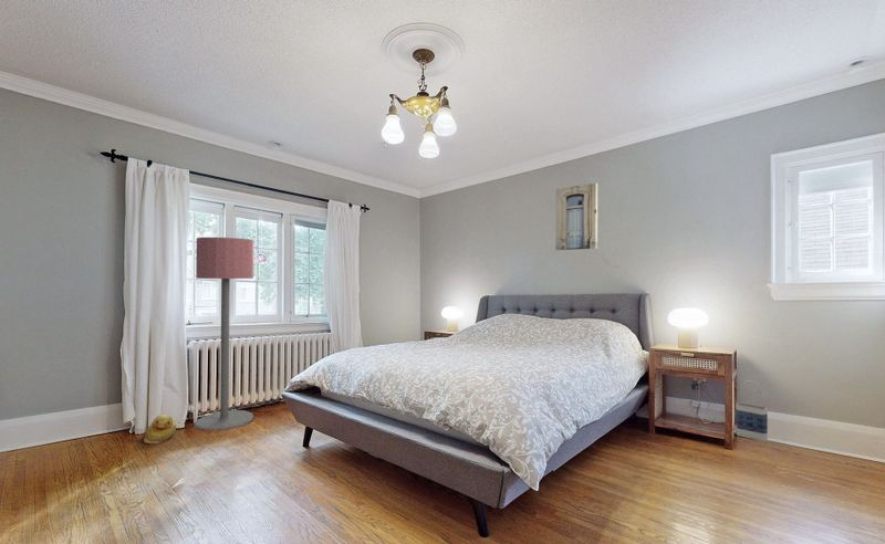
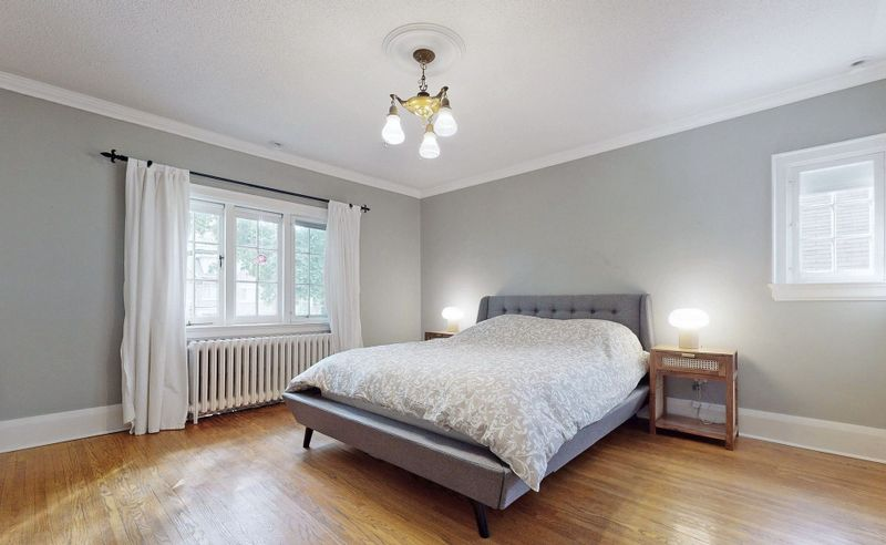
- rubber duck [143,412,177,444]
- floor lamp [192,237,254,431]
- wall art [554,182,598,251]
- bag [735,380,769,442]
